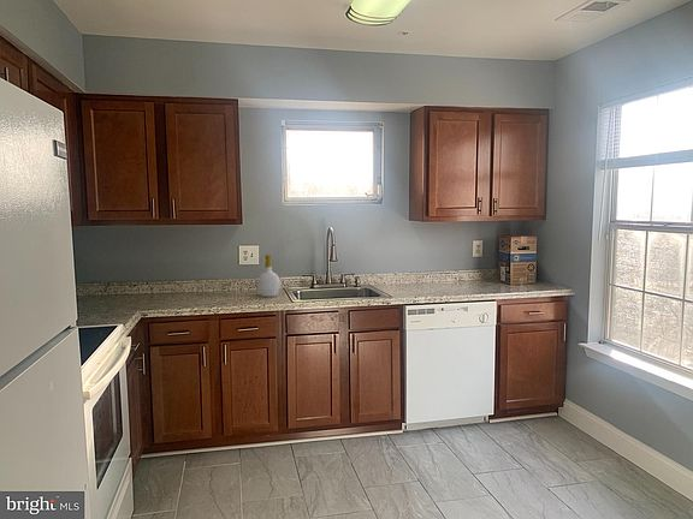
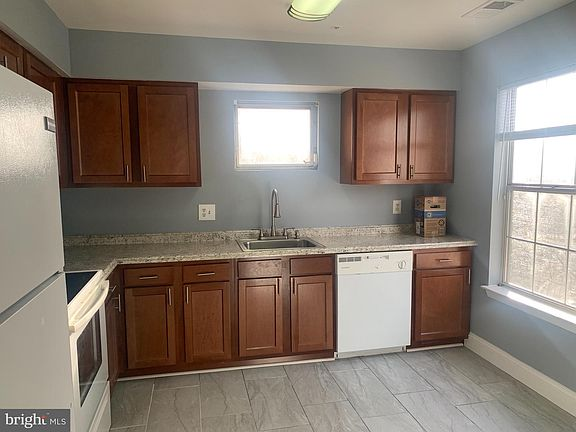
- soap bottle [256,253,282,298]
